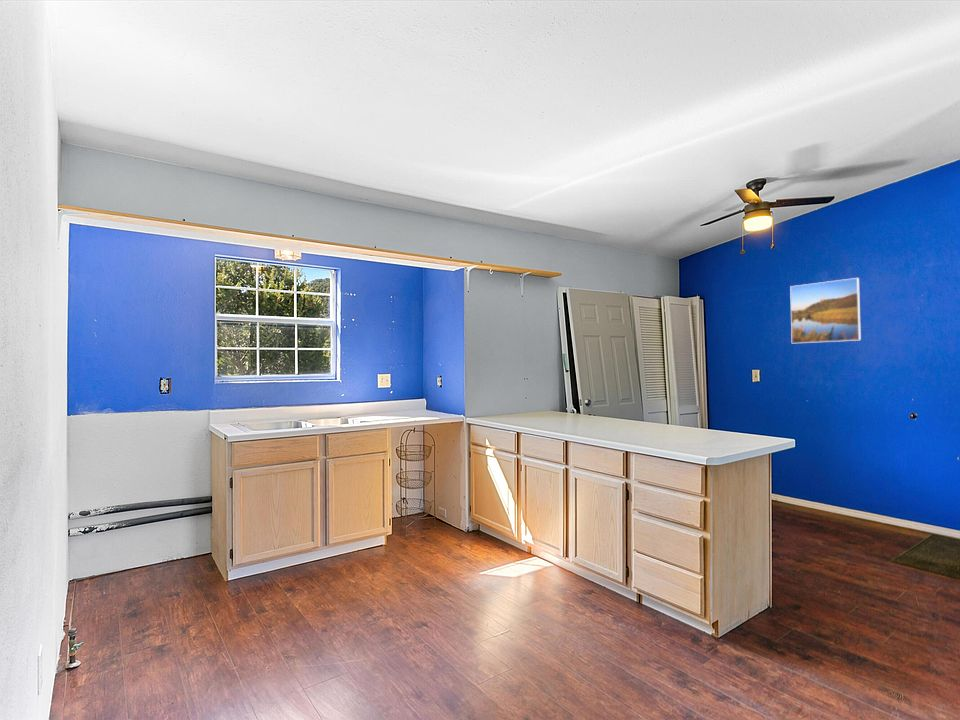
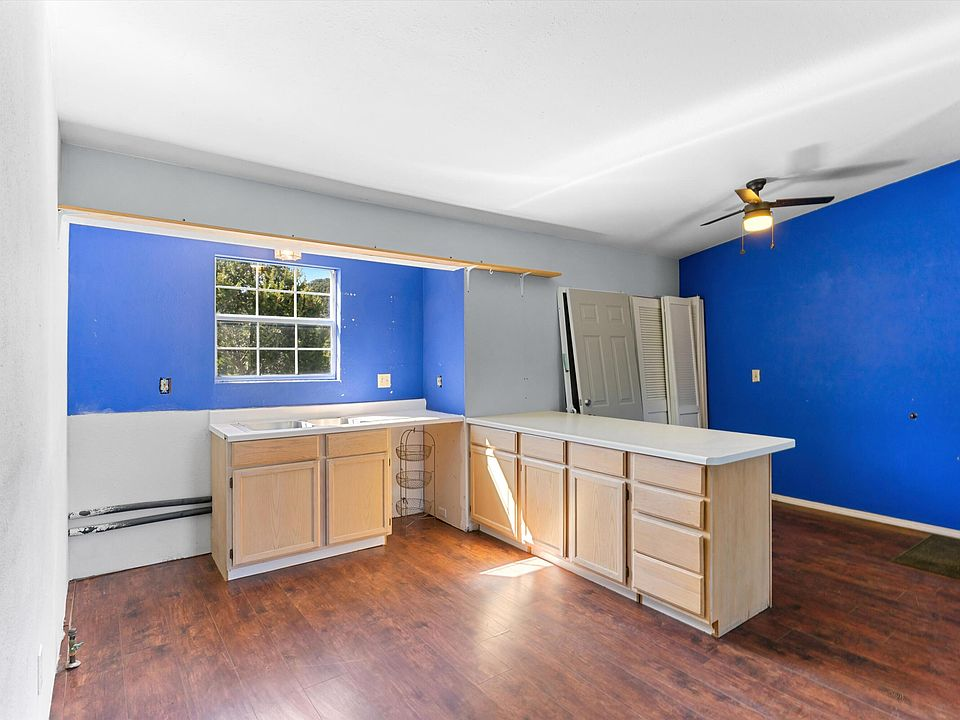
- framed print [789,277,862,344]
